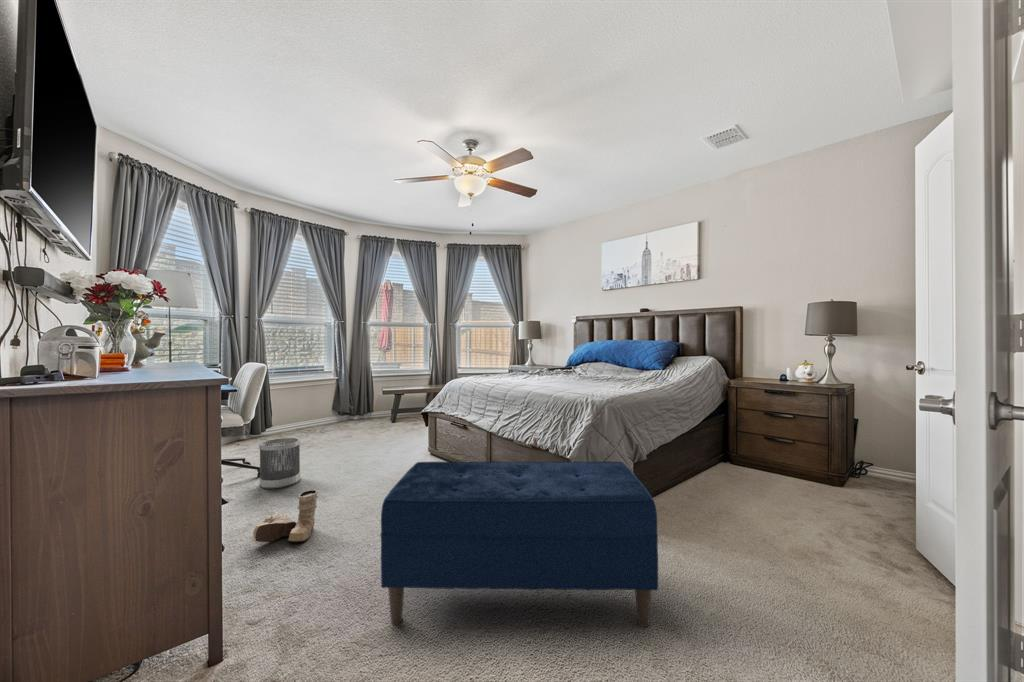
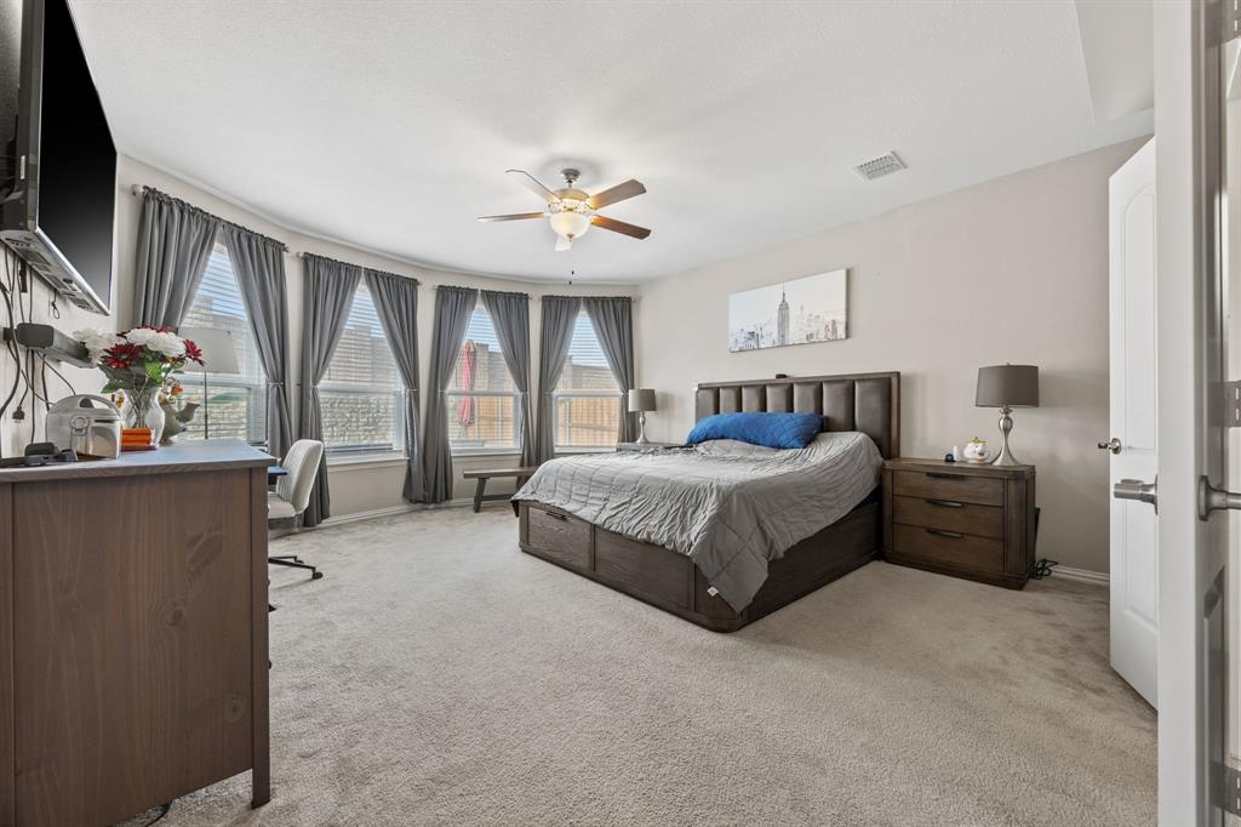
- wastebasket [258,437,302,490]
- bench [379,461,659,628]
- boots [252,489,319,543]
